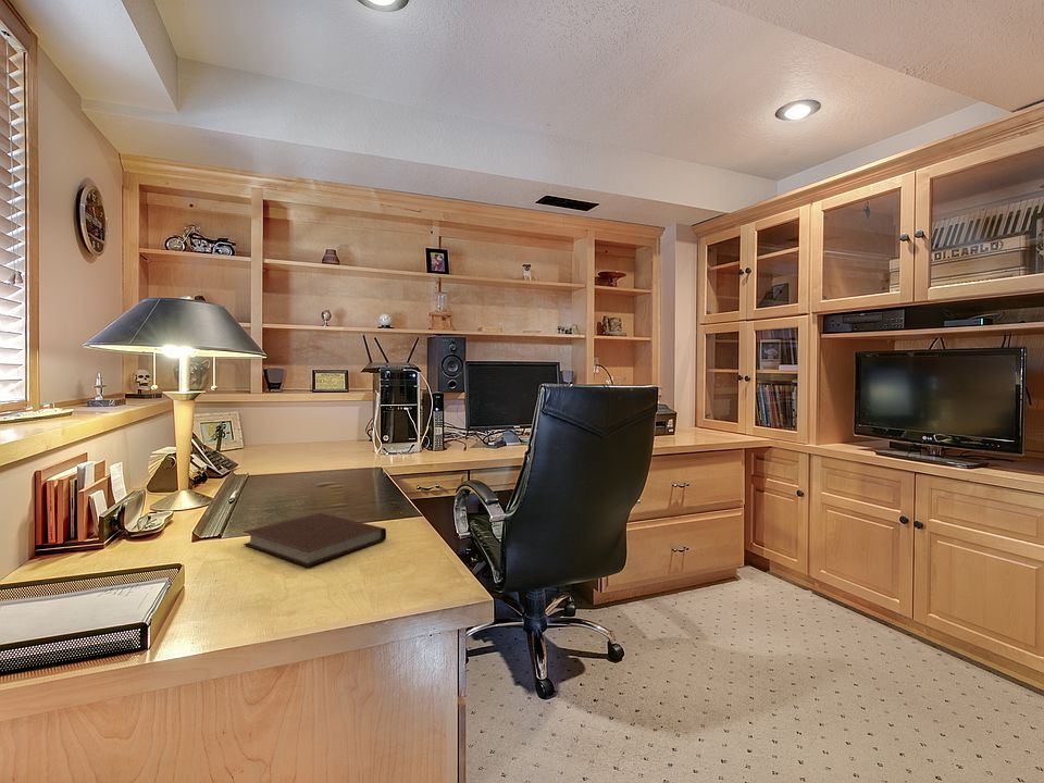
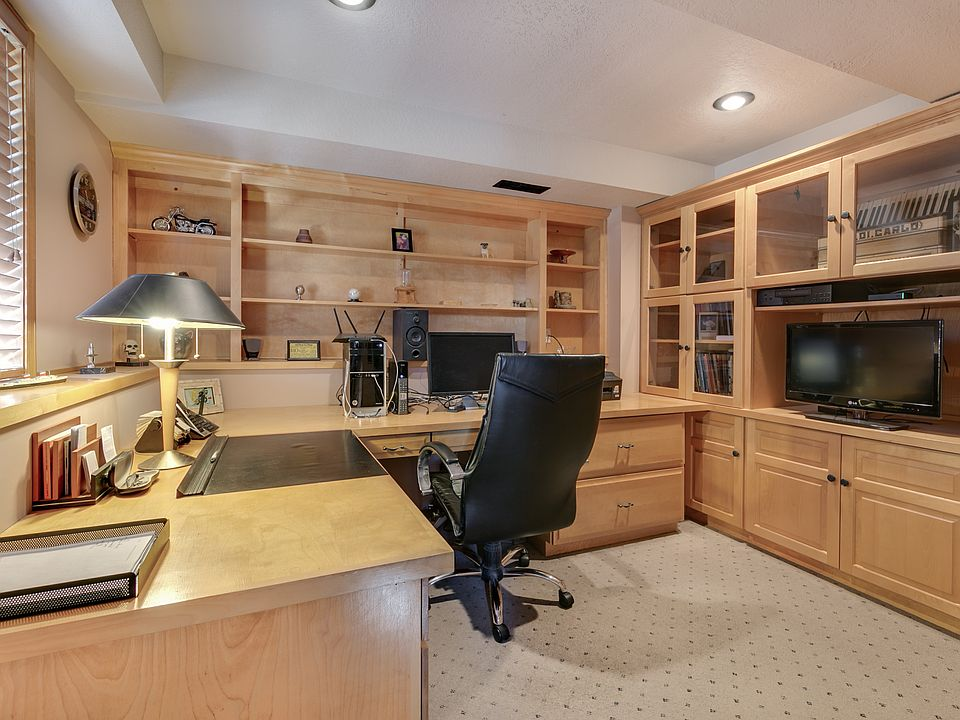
- notebook [243,512,387,568]
